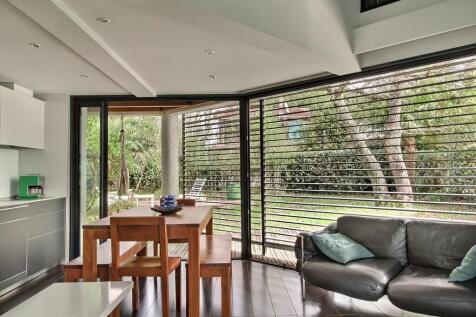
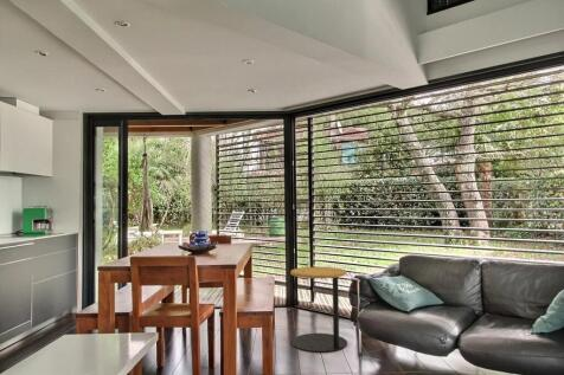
+ side table [289,266,348,354]
